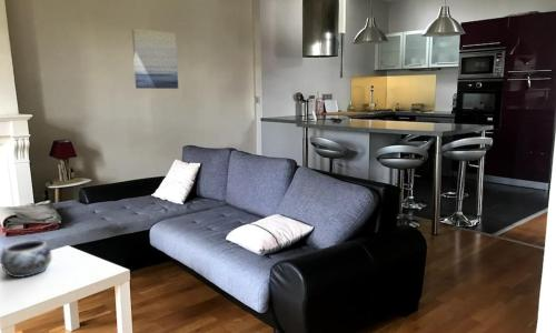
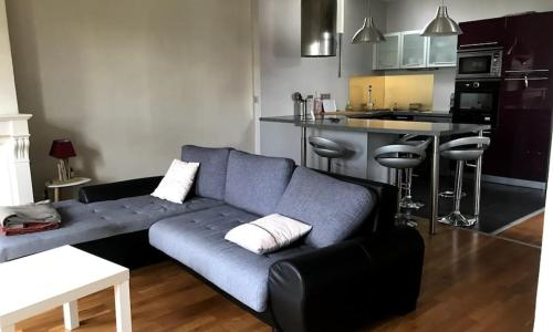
- wall art [131,28,179,90]
- decorative bowl [0,240,52,279]
